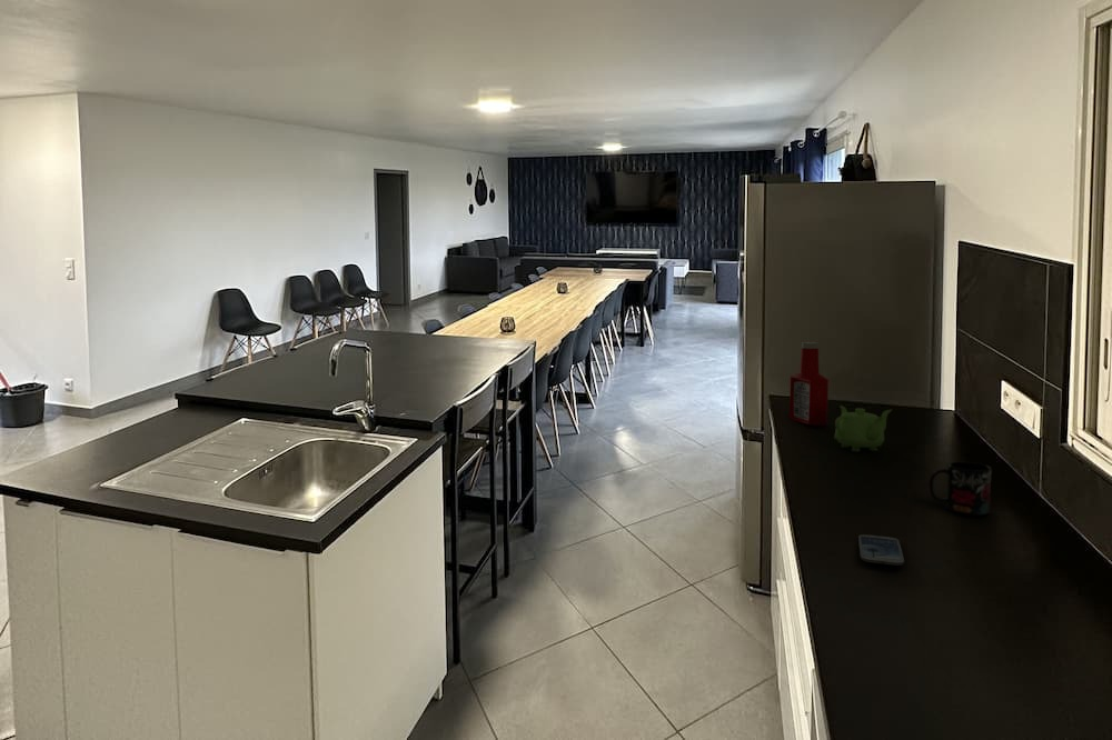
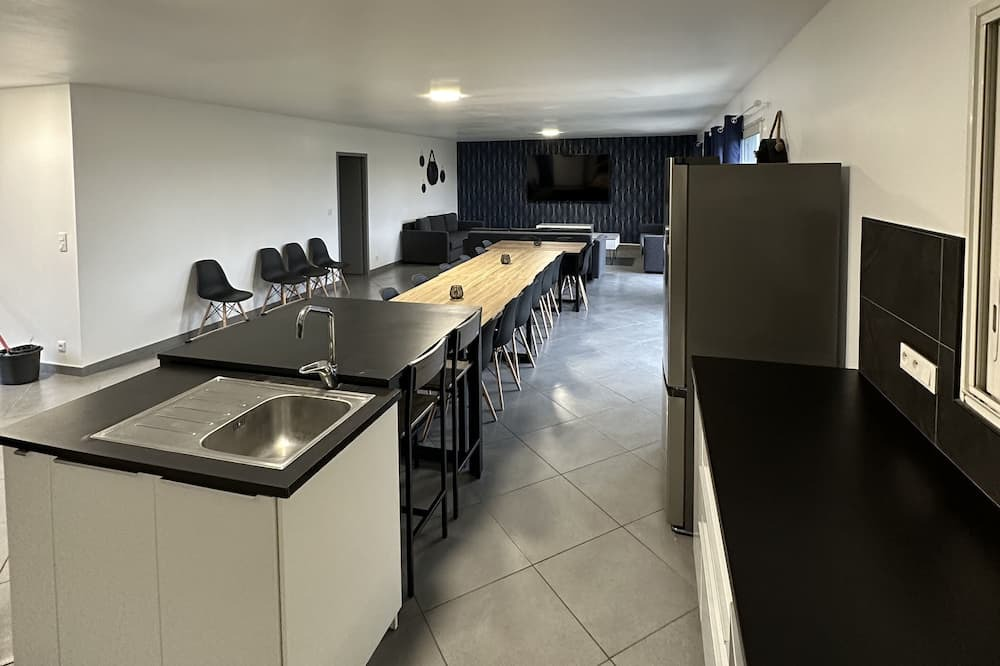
- mug [927,461,993,517]
- soap bottle [788,341,830,427]
- smartphone [857,533,905,567]
- teapot [833,404,893,453]
